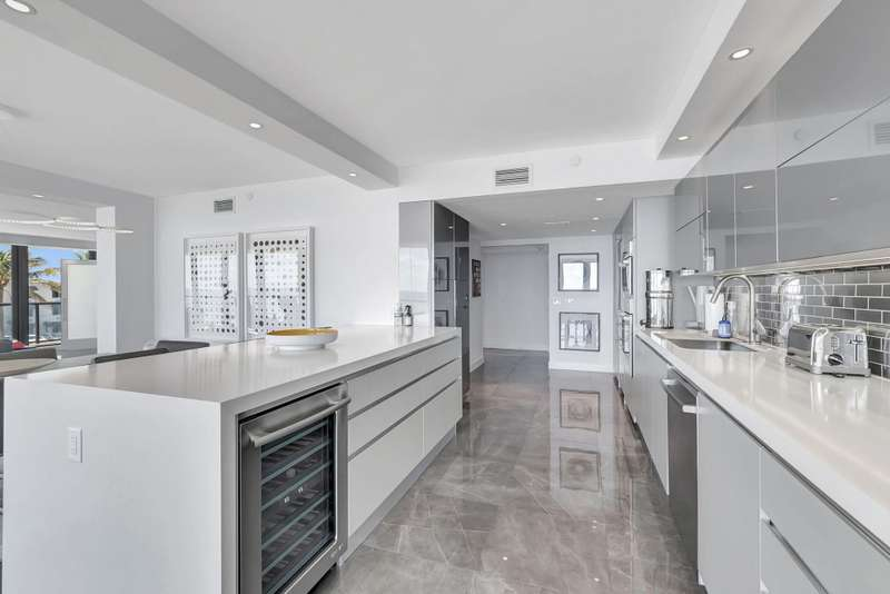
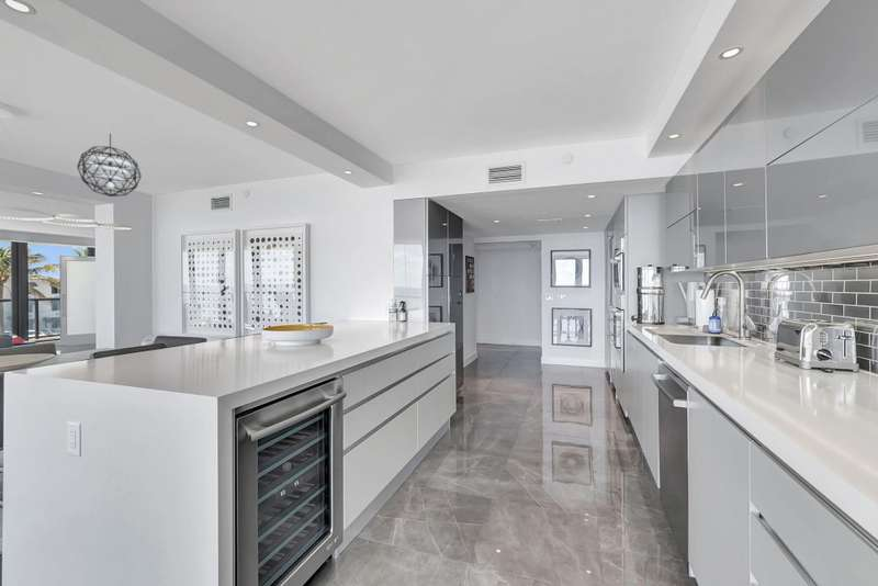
+ pendant light [76,133,143,198]
